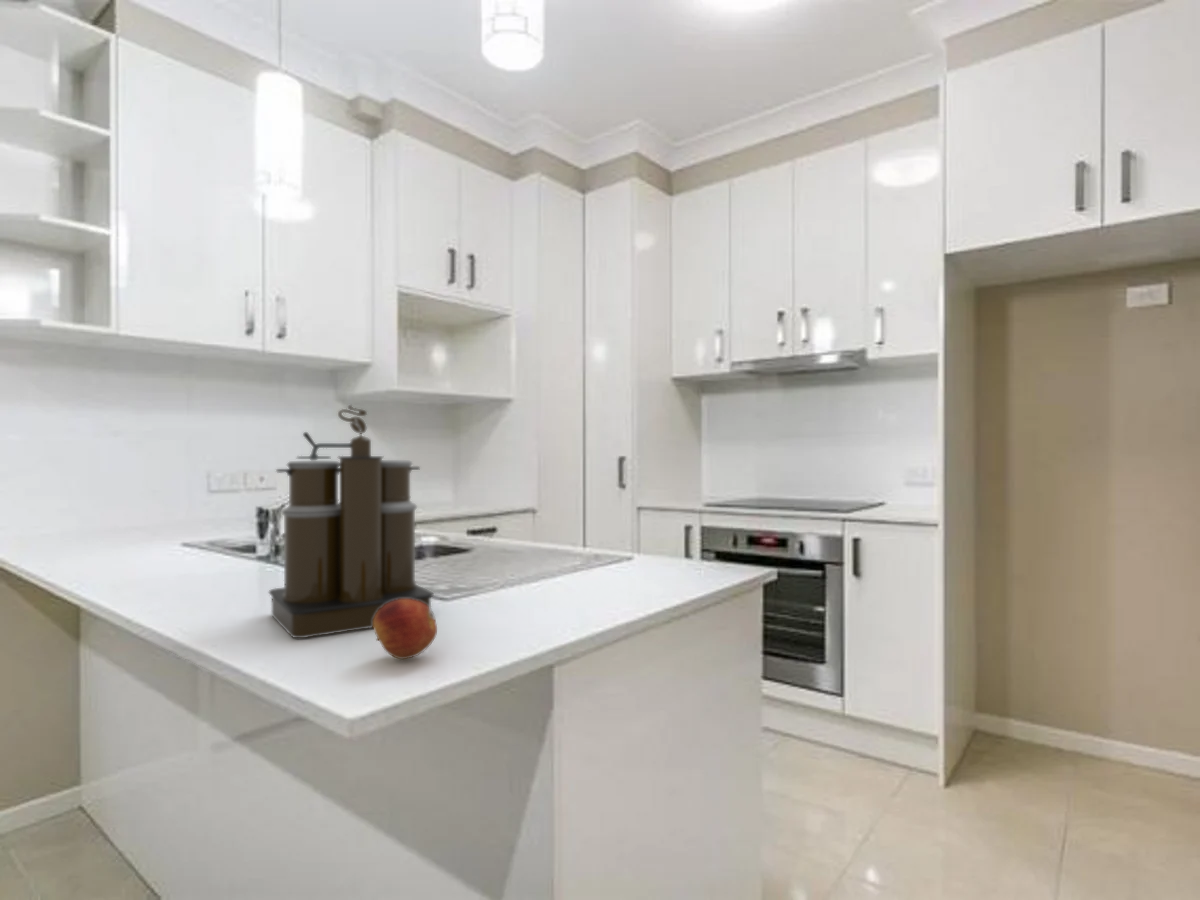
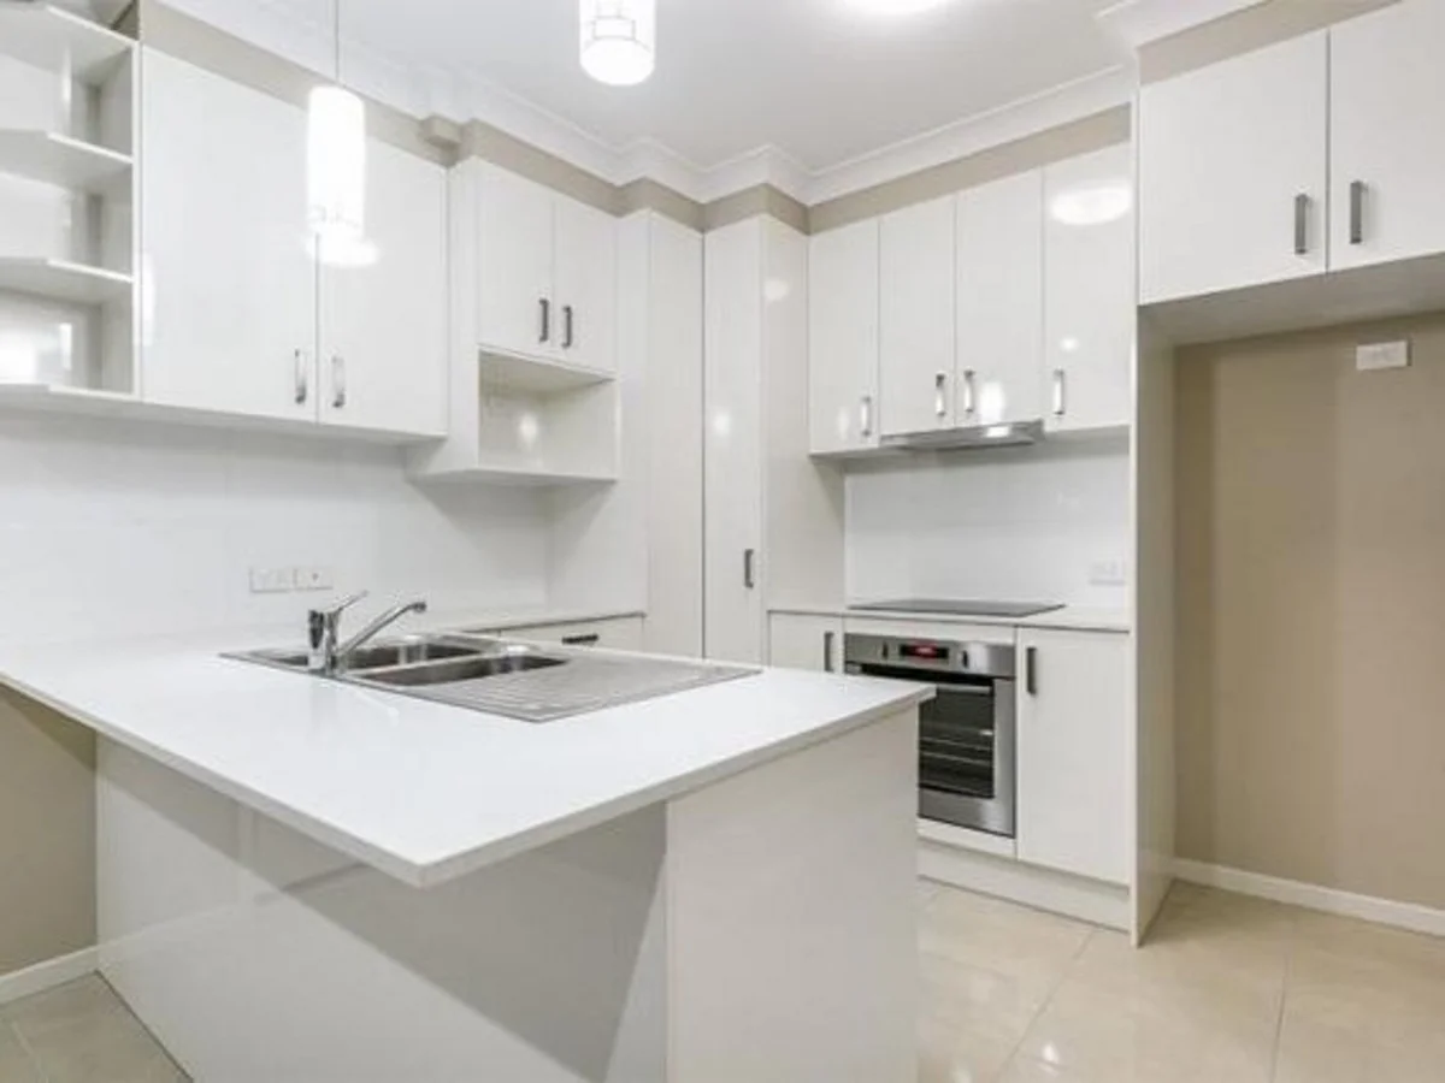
- fruit [373,599,438,660]
- coffee maker [268,404,435,639]
